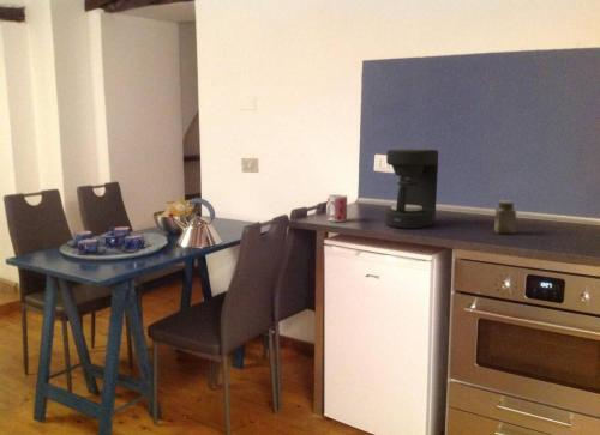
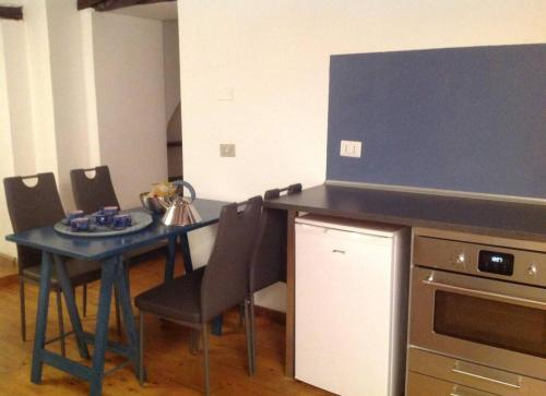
- coffee maker [384,147,439,230]
- mug [325,193,348,223]
- salt shaker [493,199,517,235]
